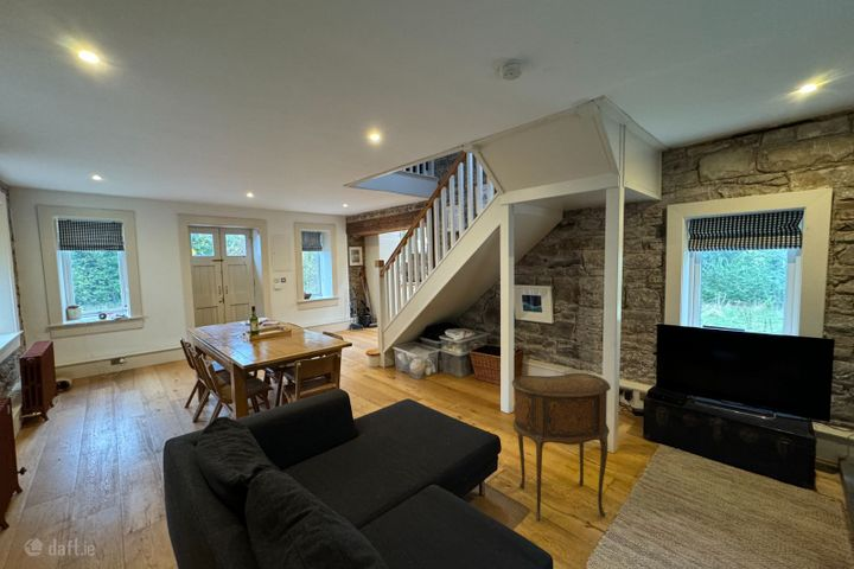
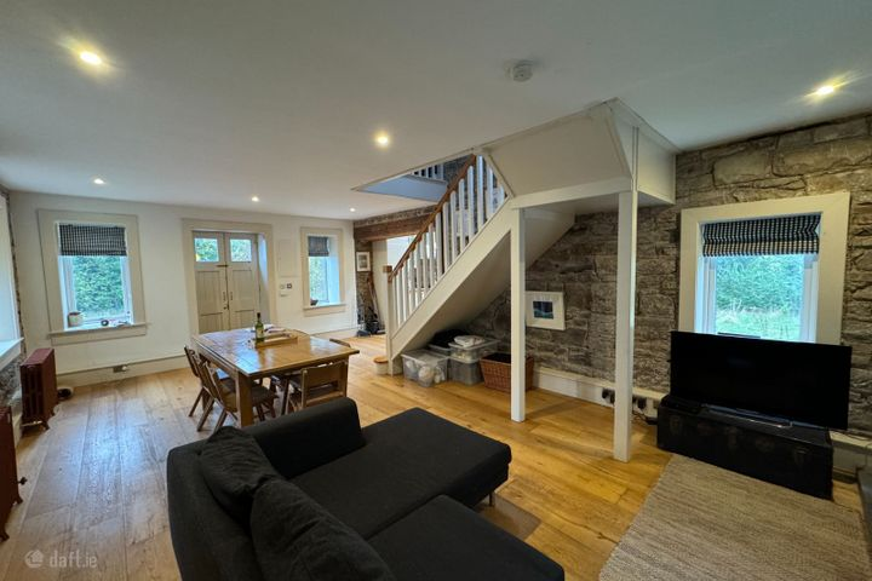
- side table [510,372,612,522]
